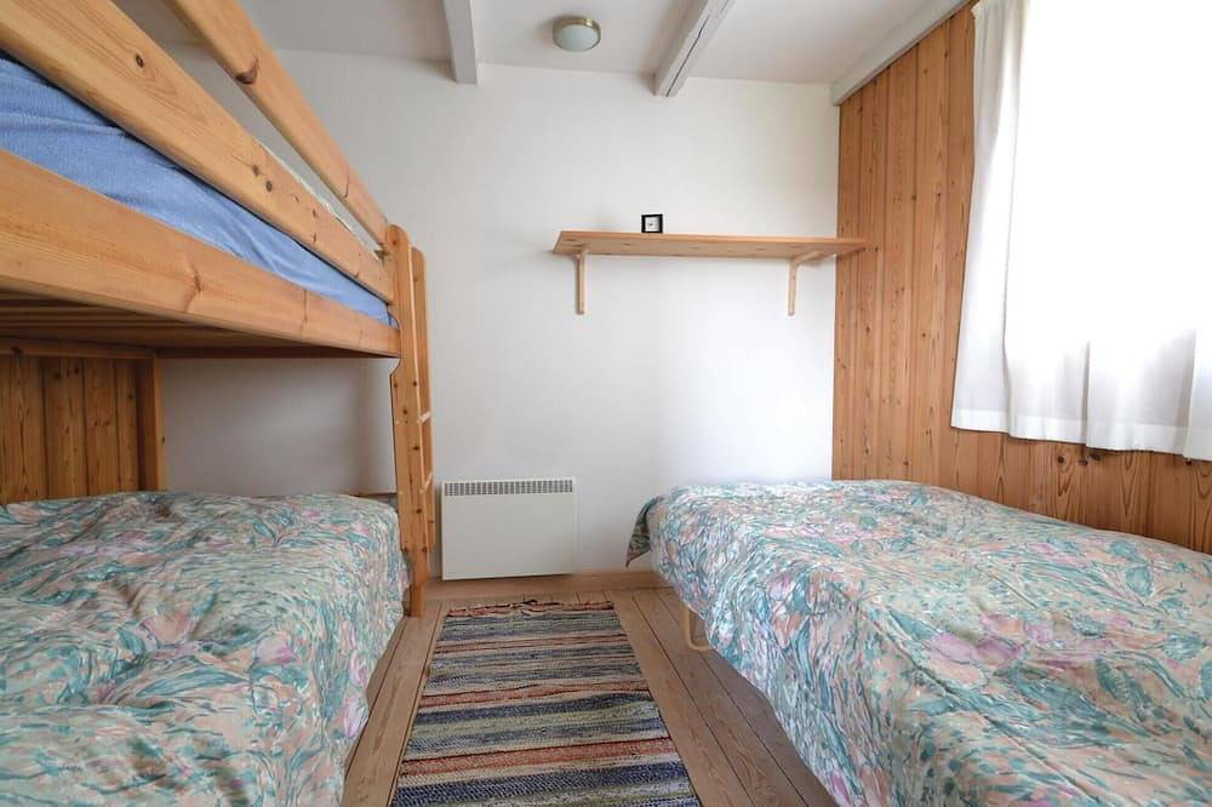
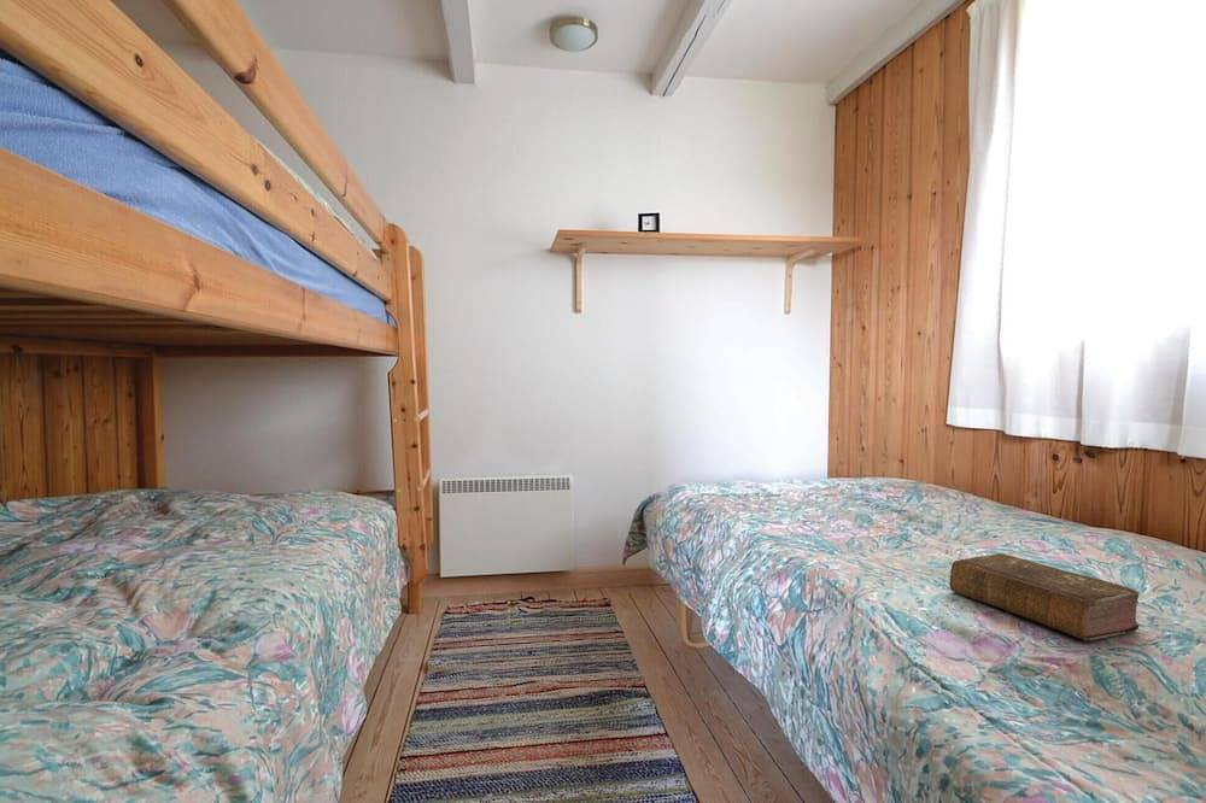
+ book [949,552,1141,643]
